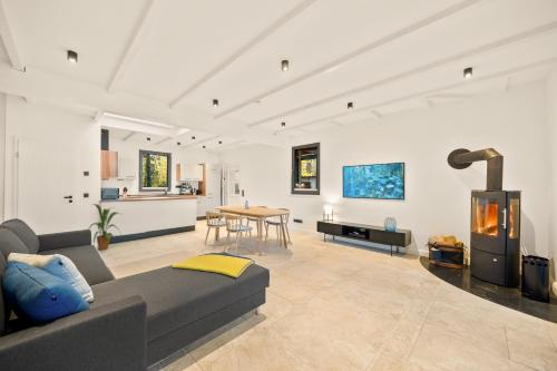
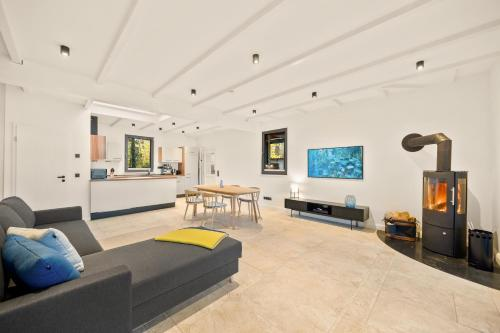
- house plant [88,203,124,251]
